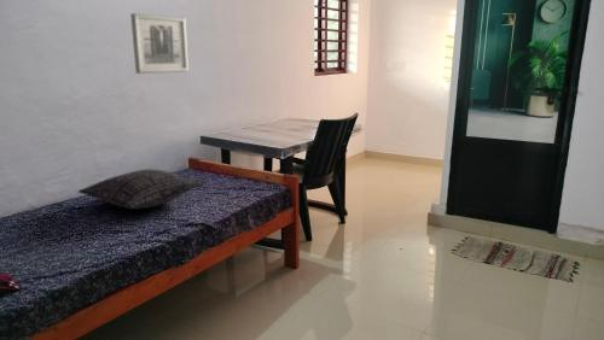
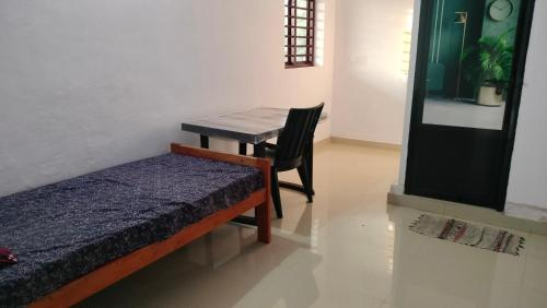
- wall art [129,12,190,75]
- pillow [77,168,205,210]
